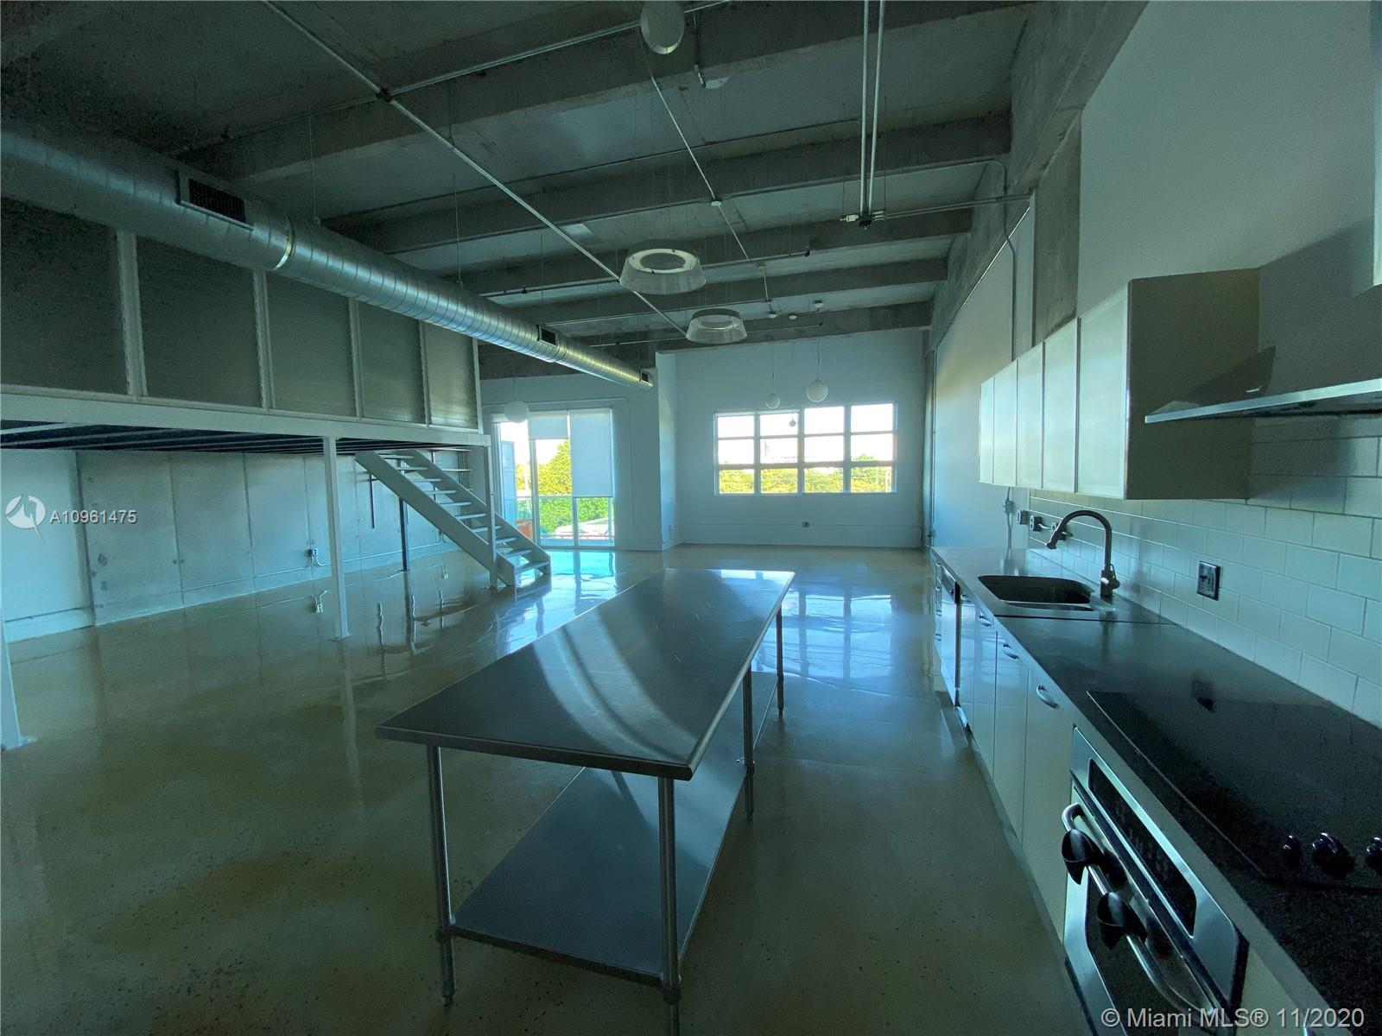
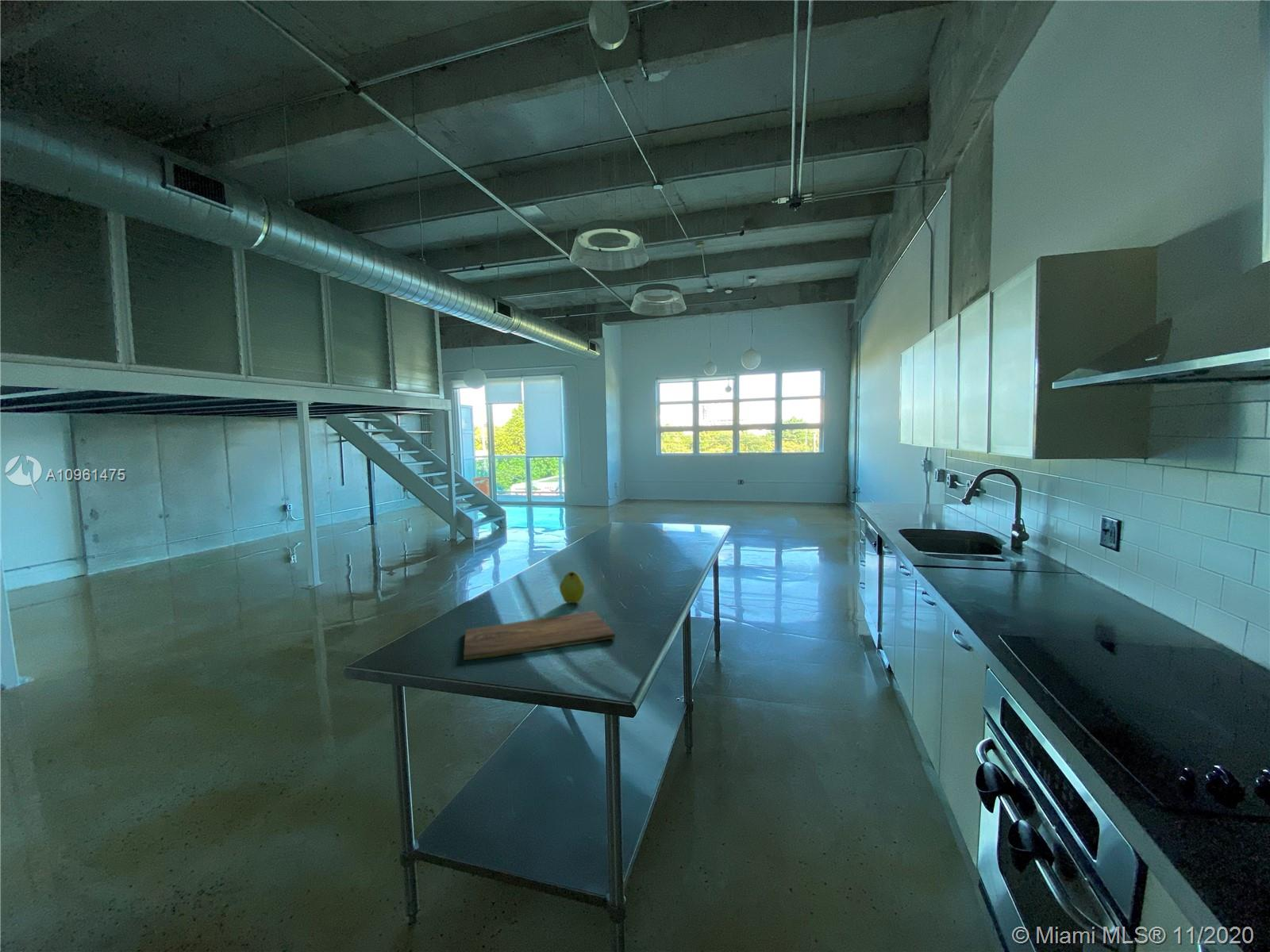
+ fruit [559,570,585,604]
+ cutting board [463,610,616,661]
